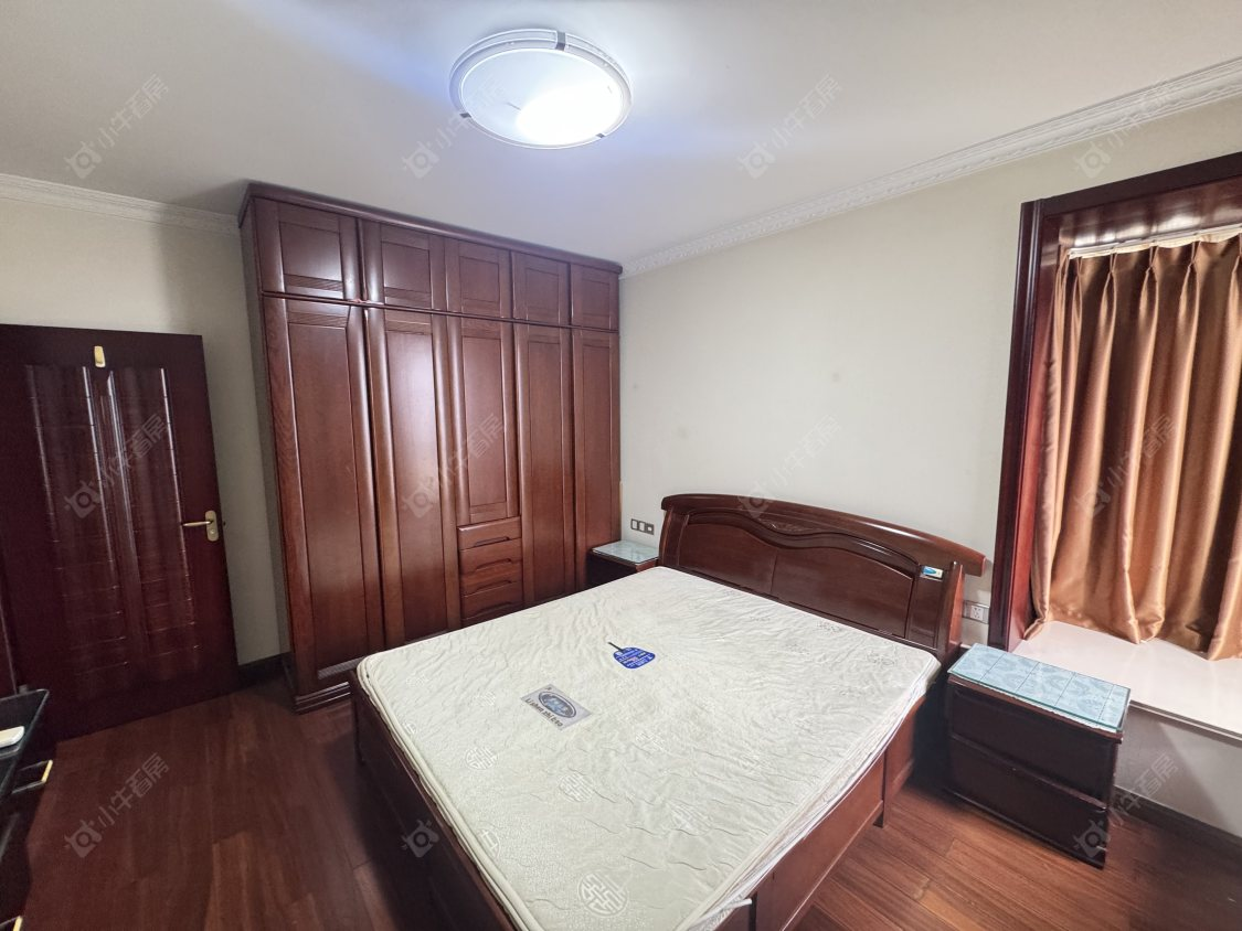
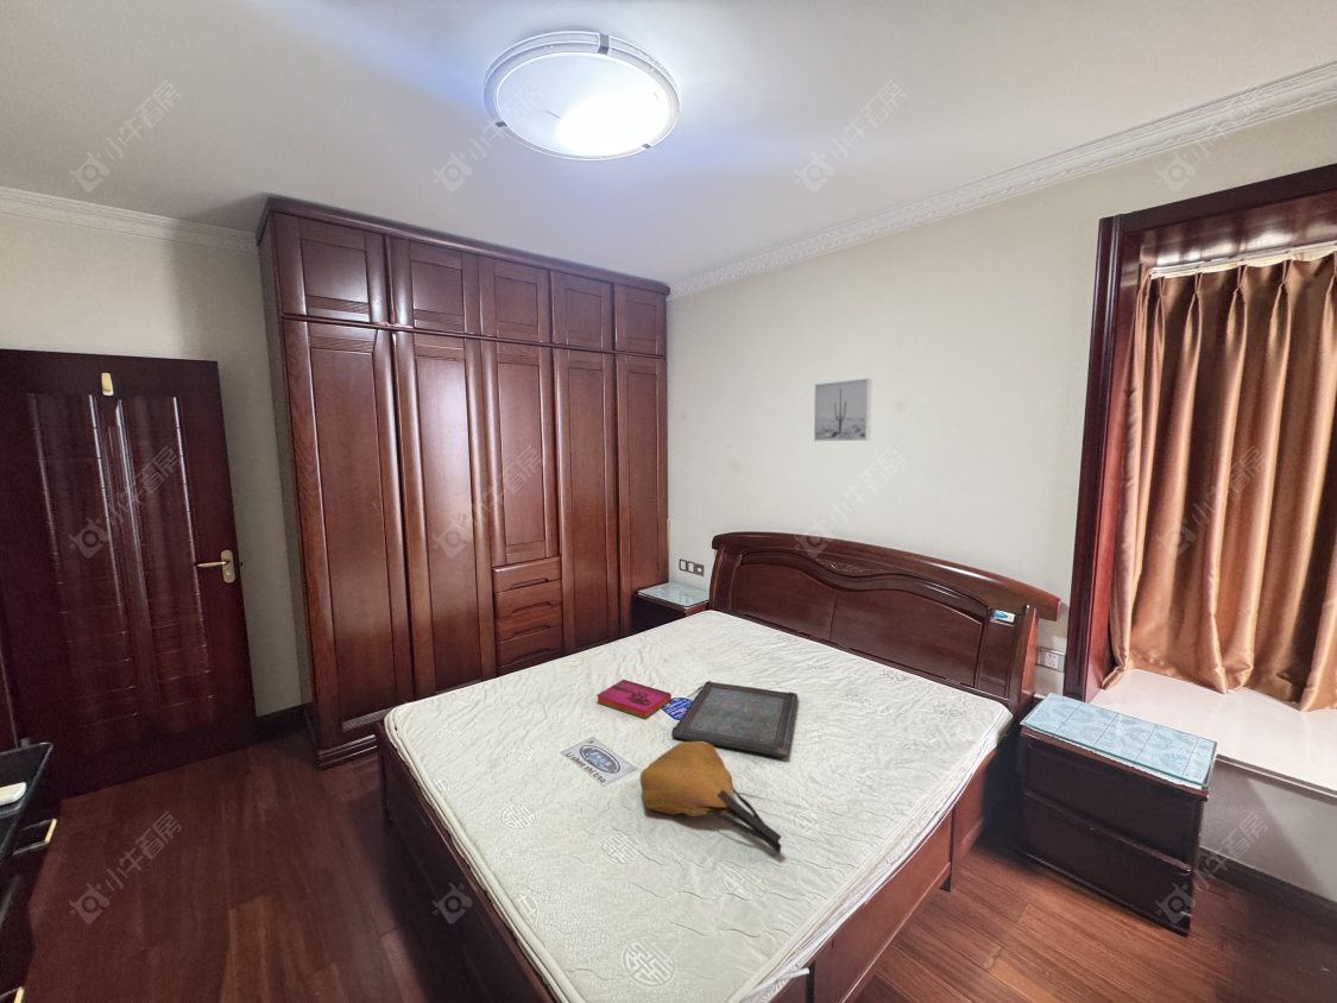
+ wall art [813,377,874,442]
+ tote bag [639,740,783,854]
+ serving tray [670,680,799,758]
+ hardback book [595,679,673,720]
